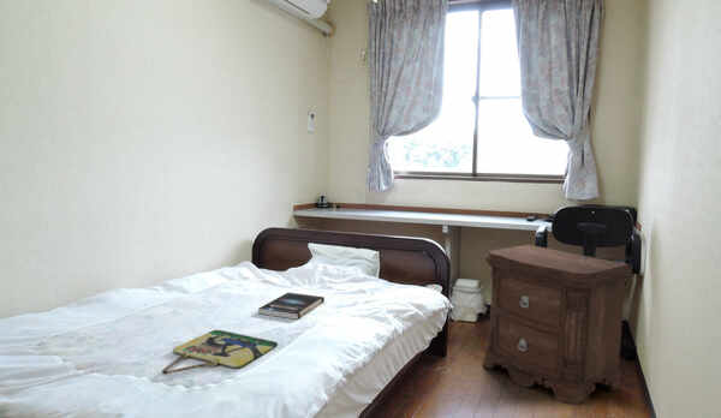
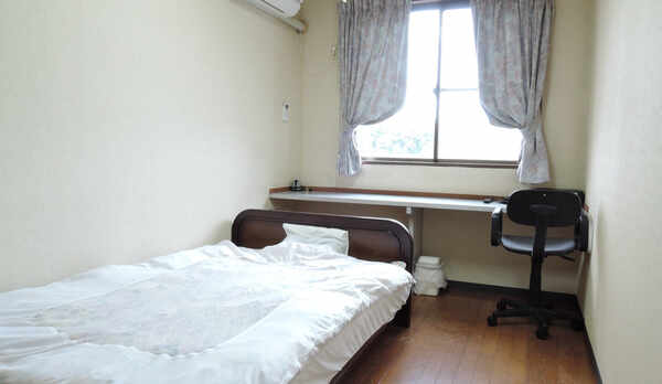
- nightstand [482,244,633,406]
- home sign [161,329,279,375]
- book [257,292,326,321]
